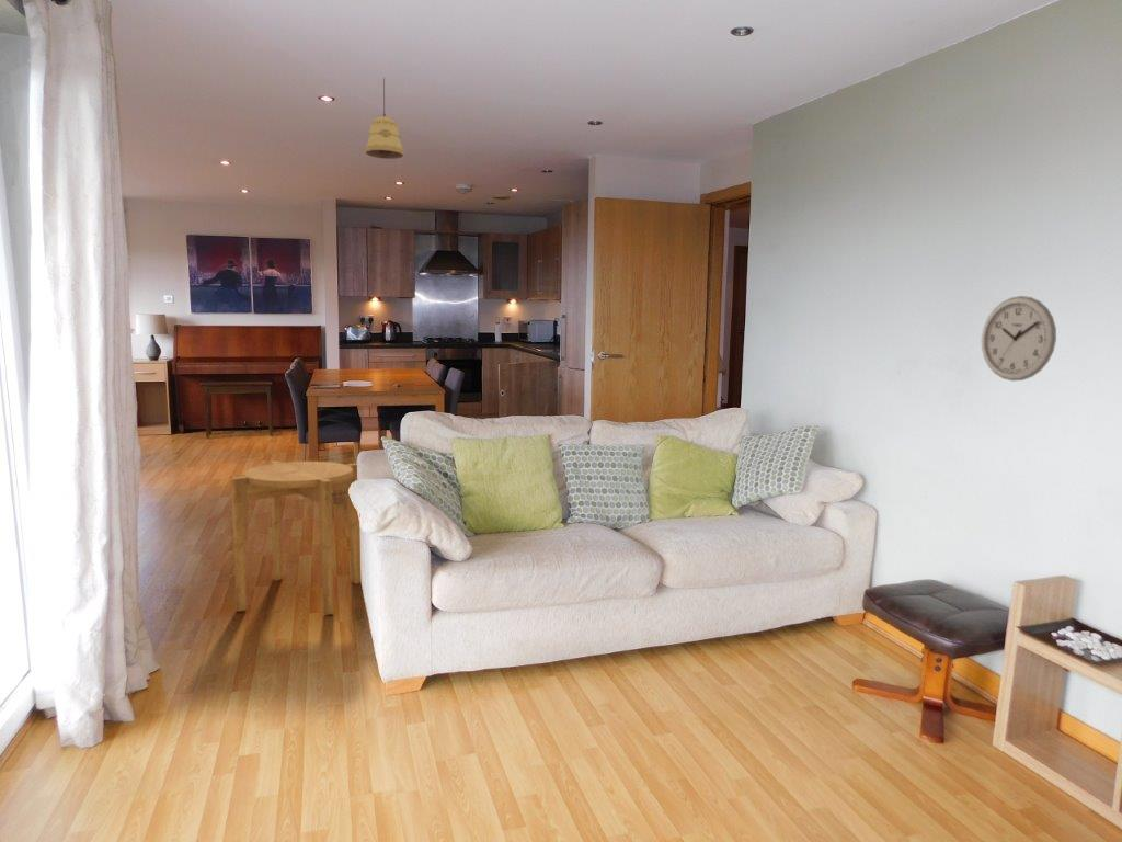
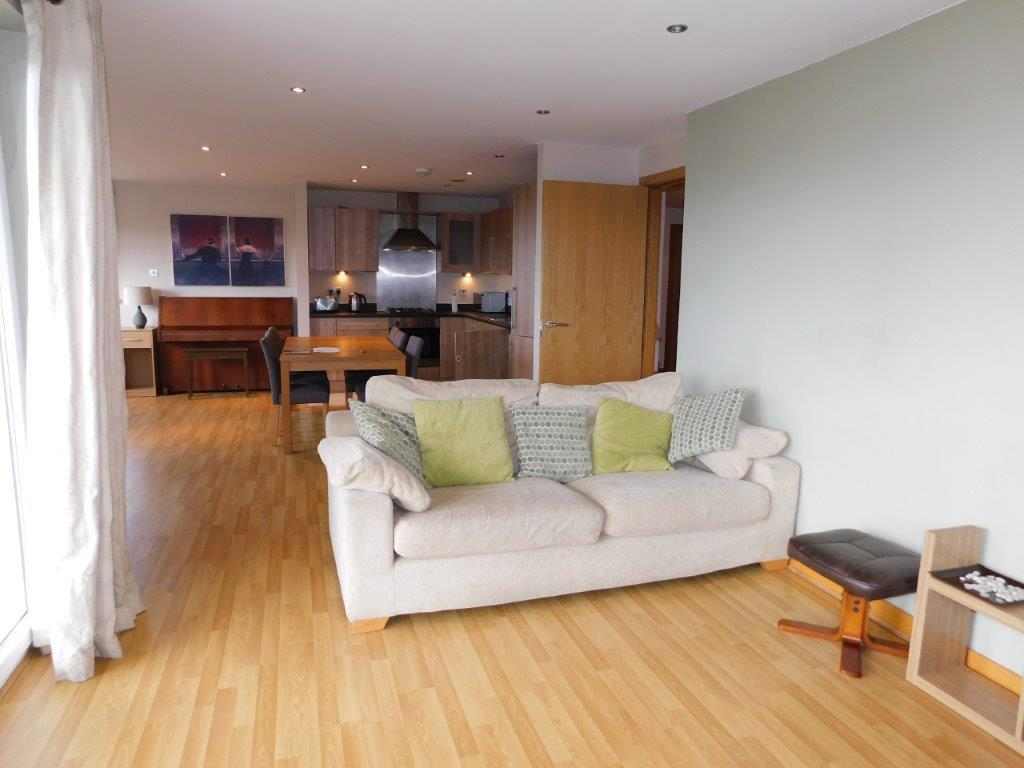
- side table [230,460,362,615]
- wall clock [981,295,1057,382]
- pendant light [364,77,405,160]
